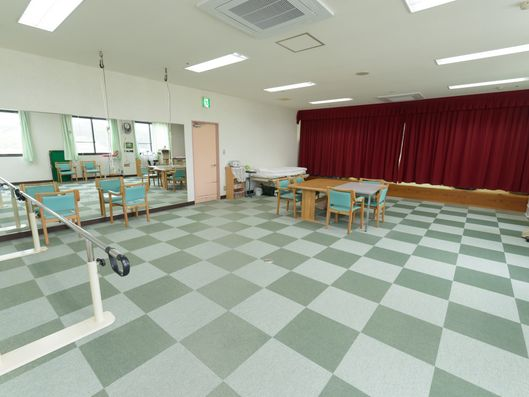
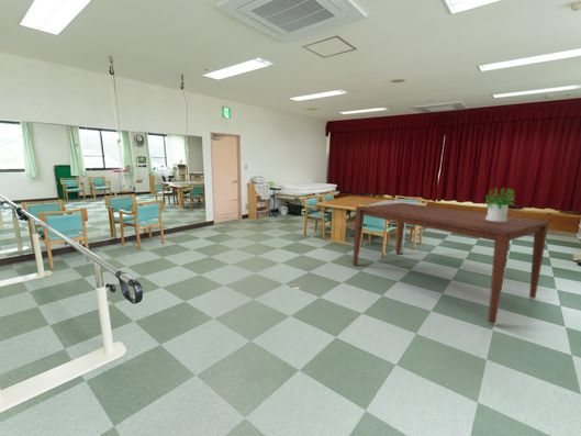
+ potted plant [484,187,515,222]
+ dining table [351,202,550,325]
